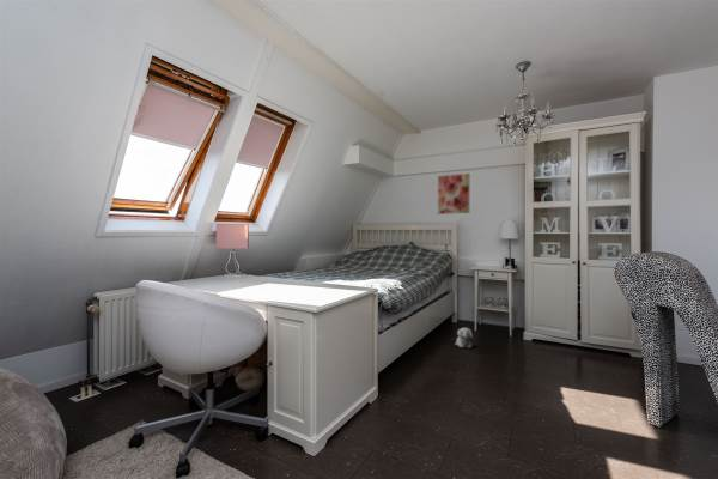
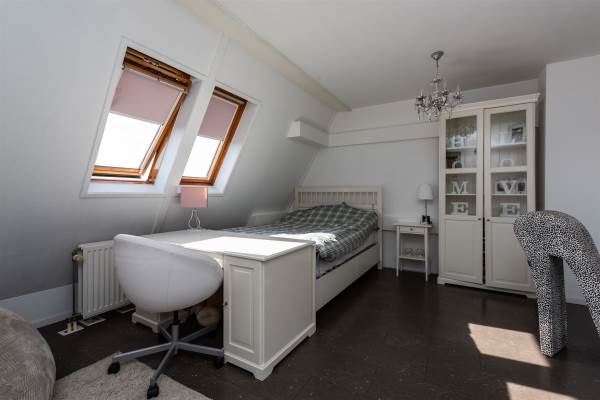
- plush toy [454,327,475,348]
- wall art [437,172,470,216]
